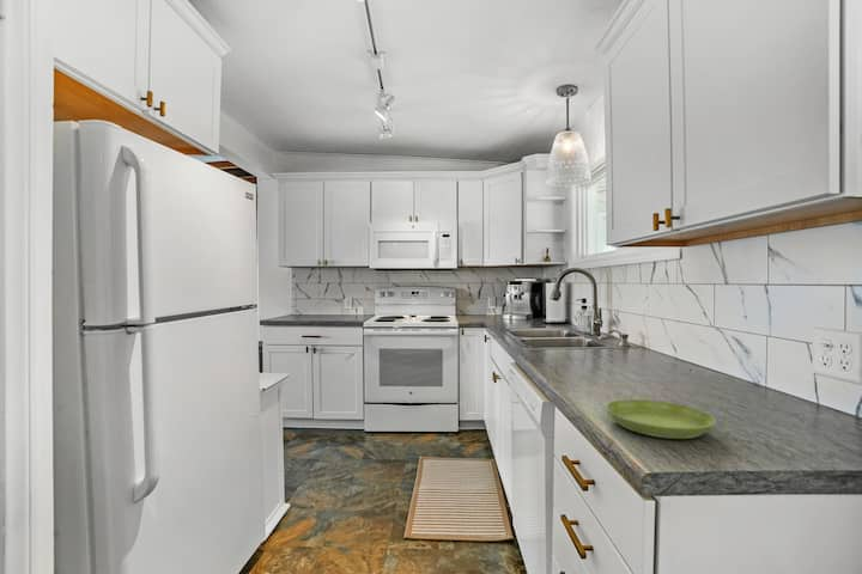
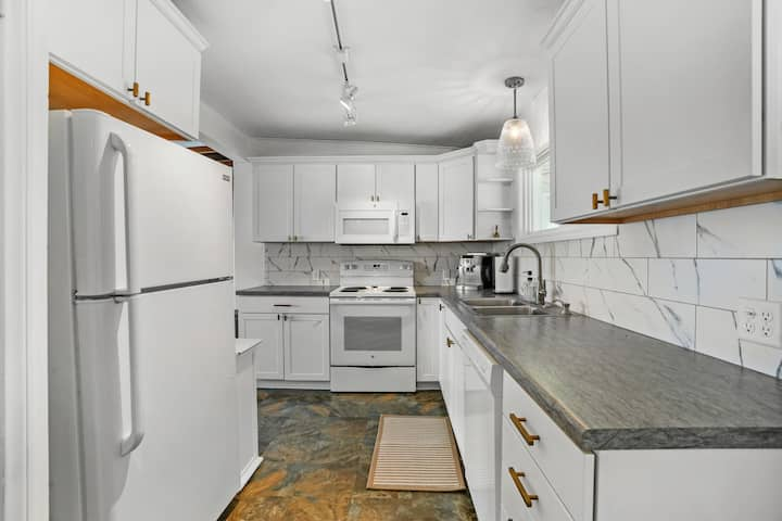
- saucer [605,398,717,440]
